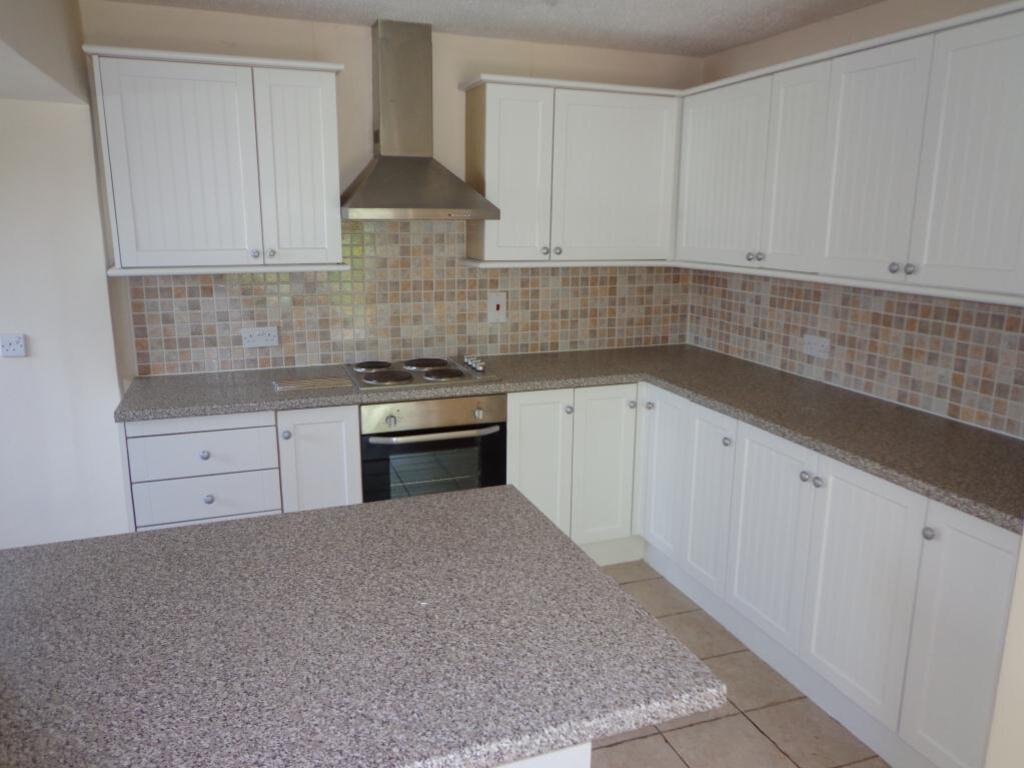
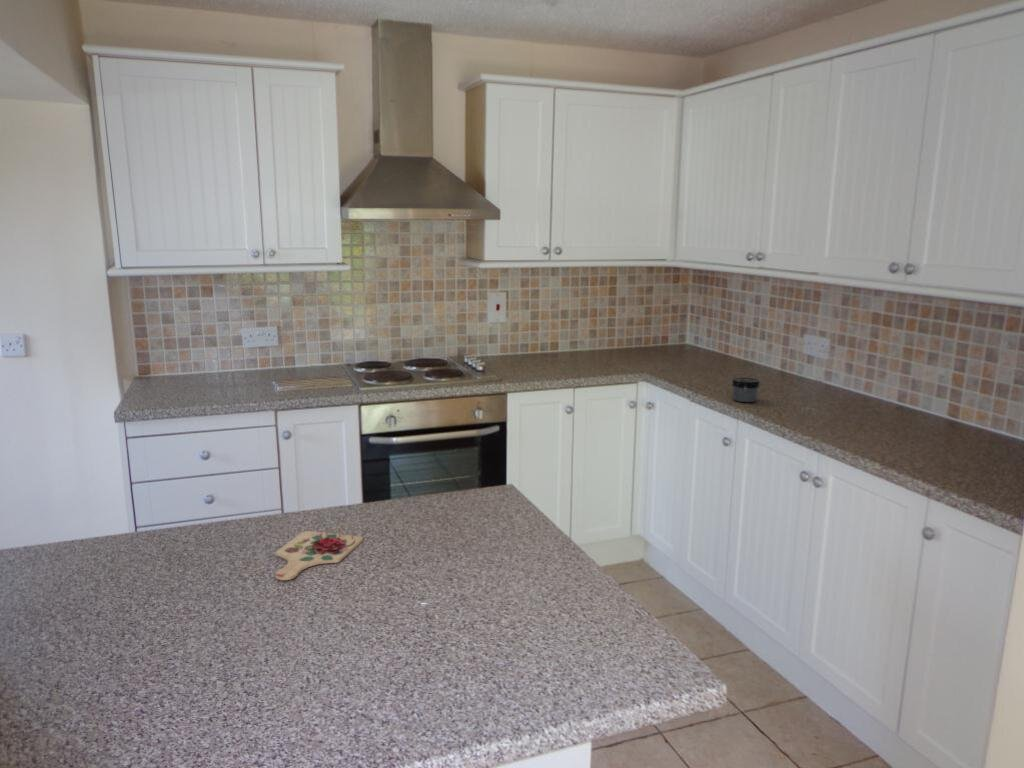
+ jar [731,377,761,403]
+ cutting board [275,527,364,581]
